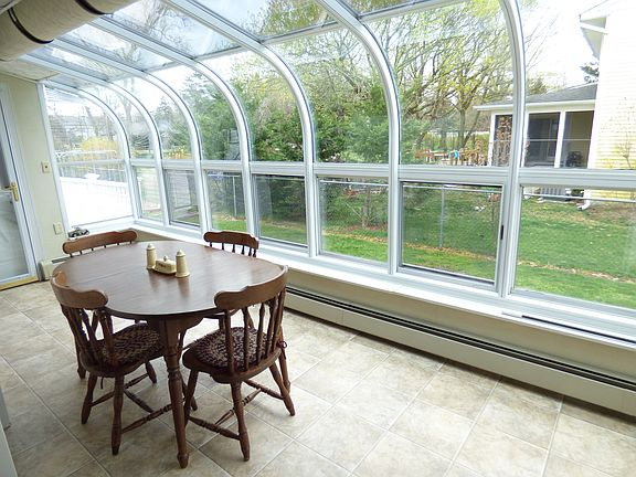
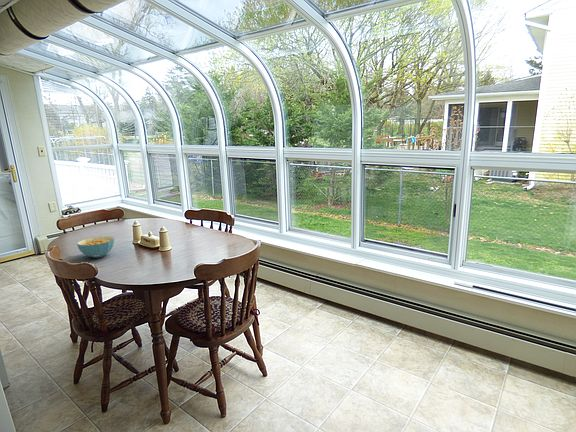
+ cereal bowl [76,235,115,259]
